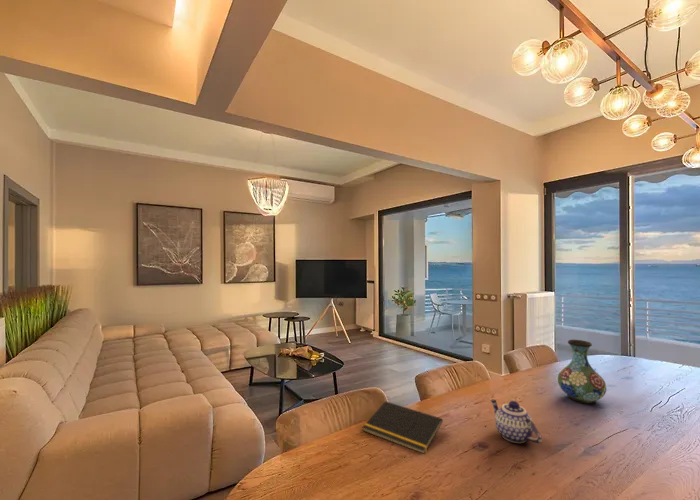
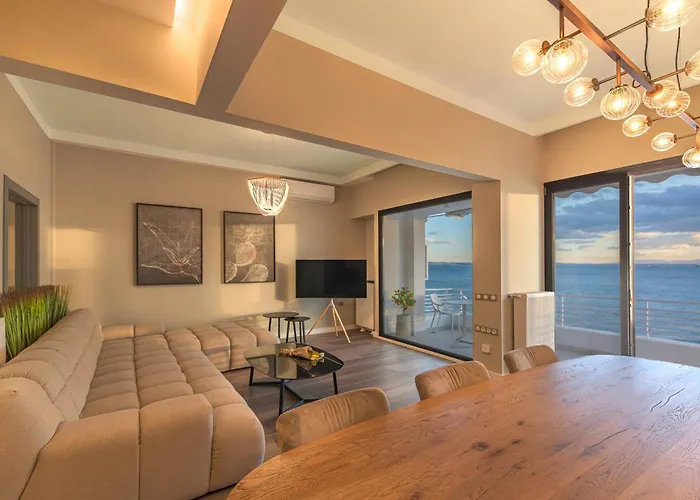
- vase [557,339,607,405]
- teapot [488,397,543,444]
- notepad [361,400,444,454]
